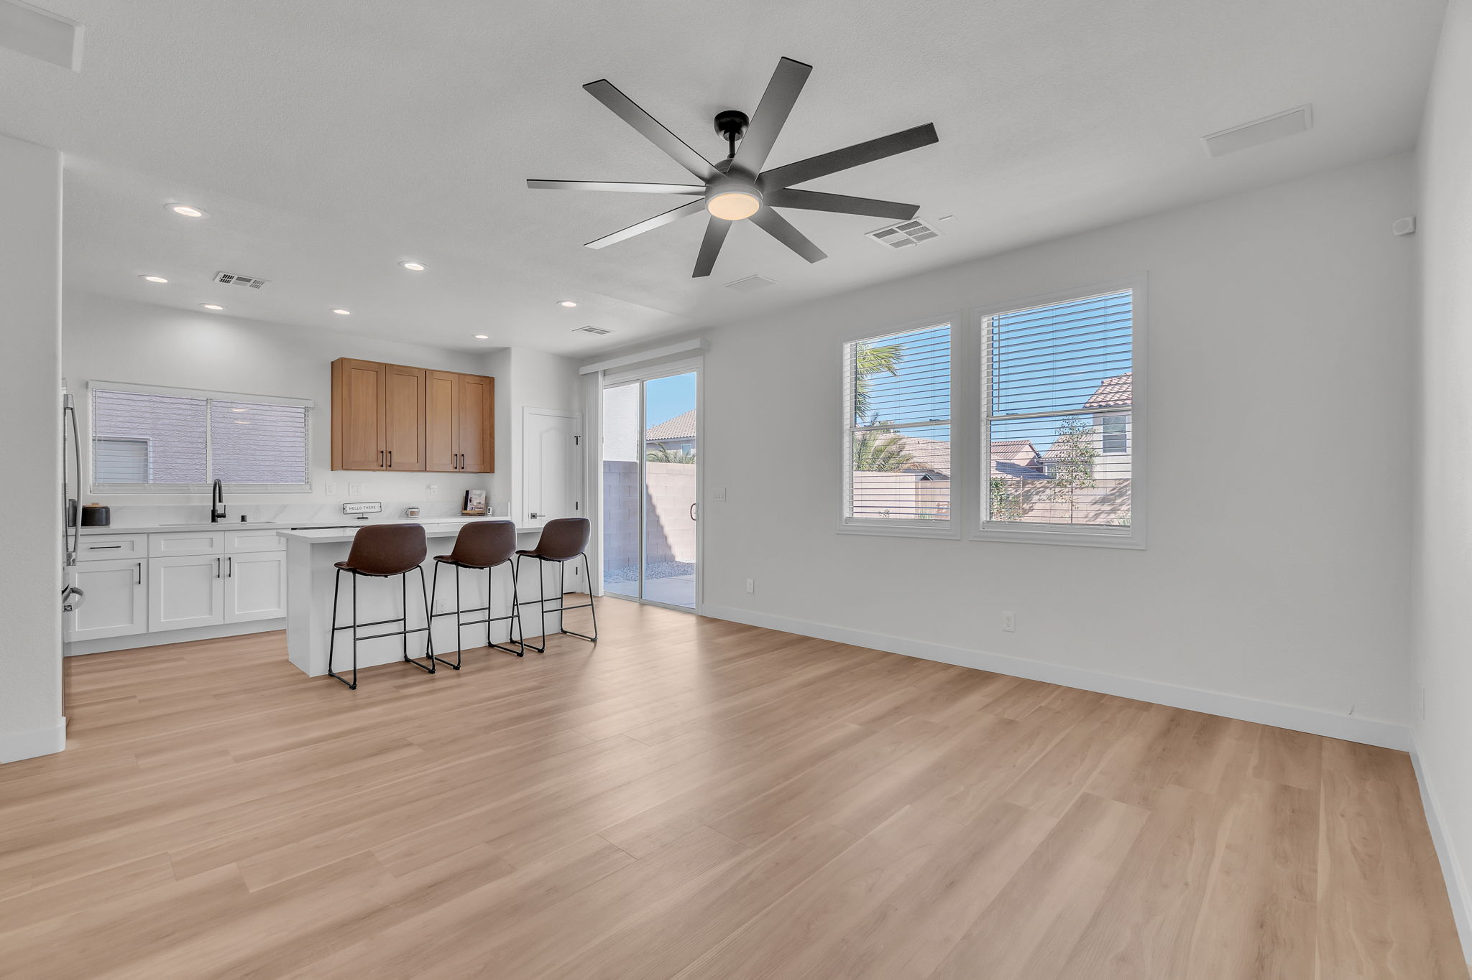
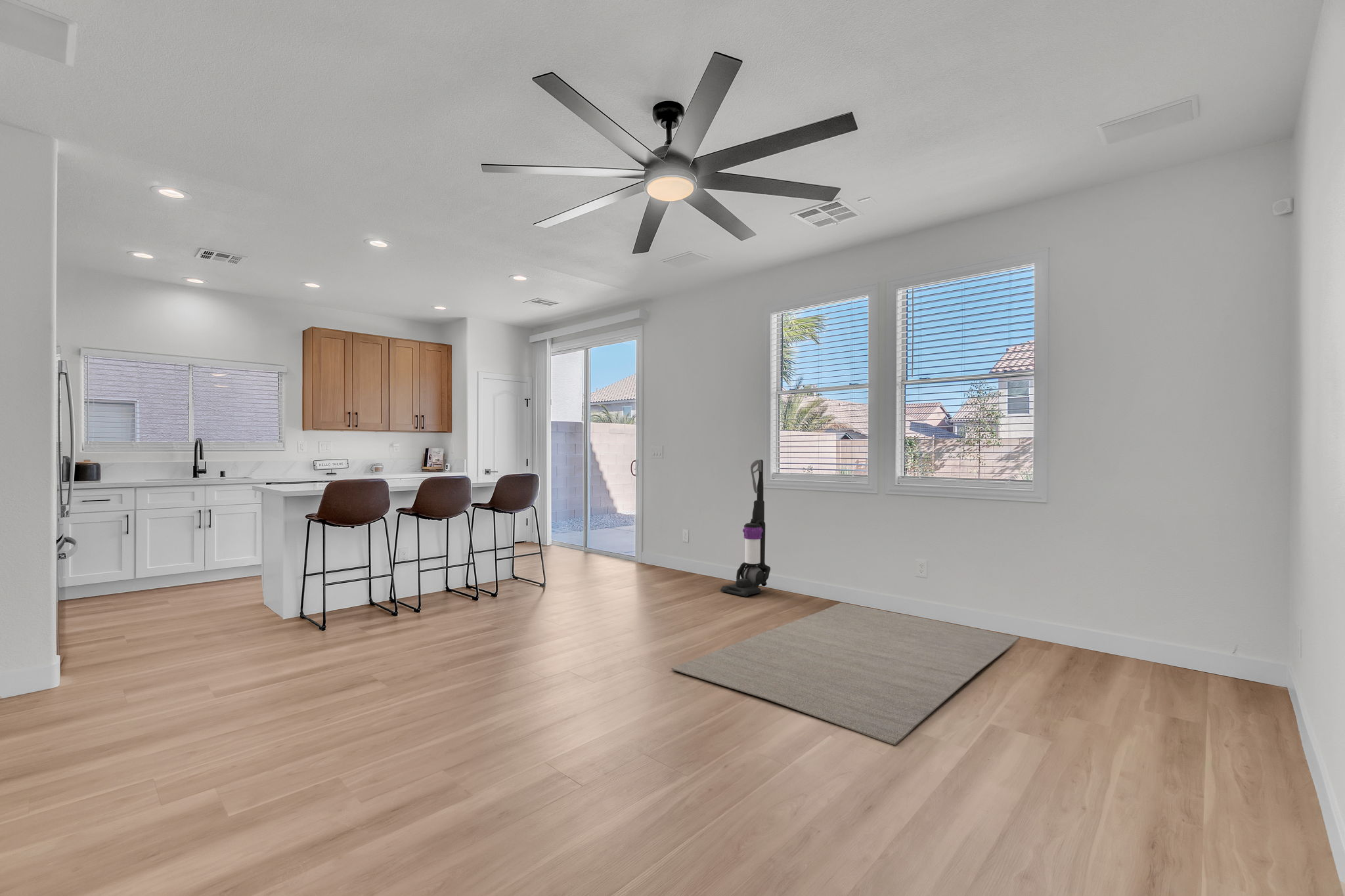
+ vacuum cleaner [720,459,771,597]
+ rug [671,602,1021,746]
